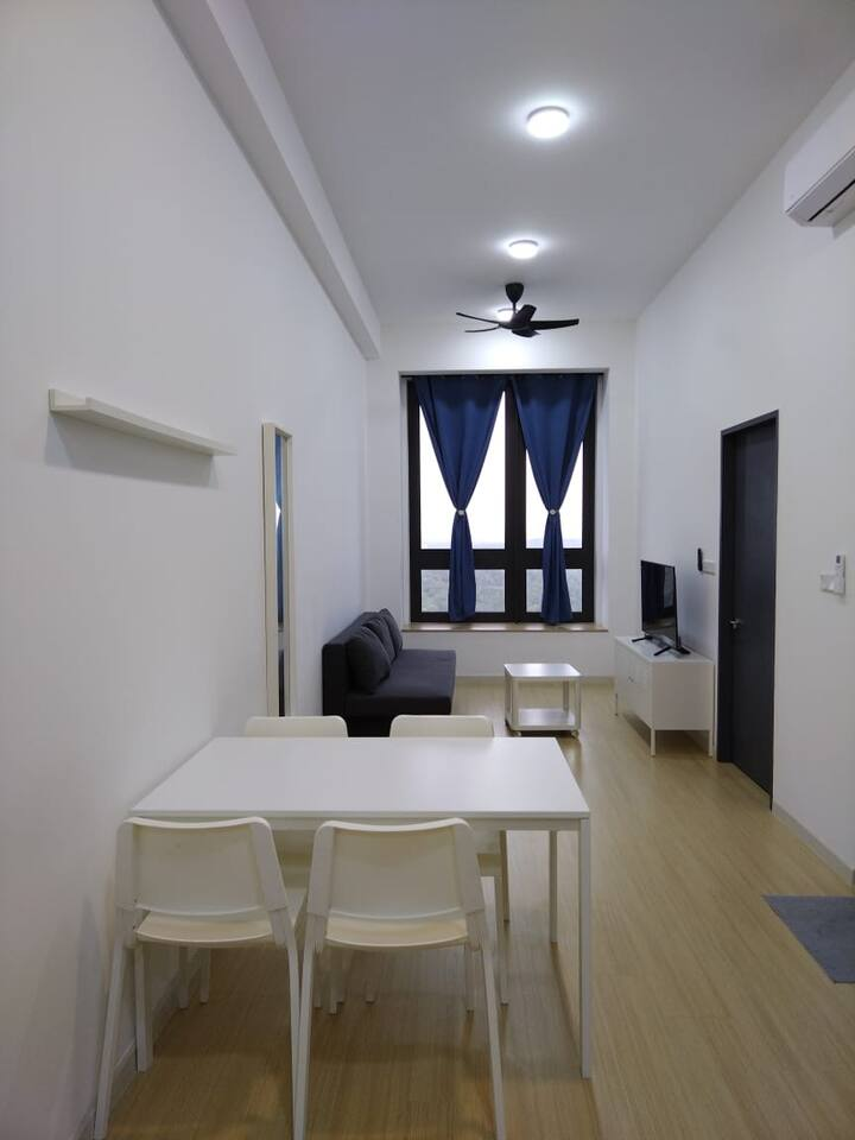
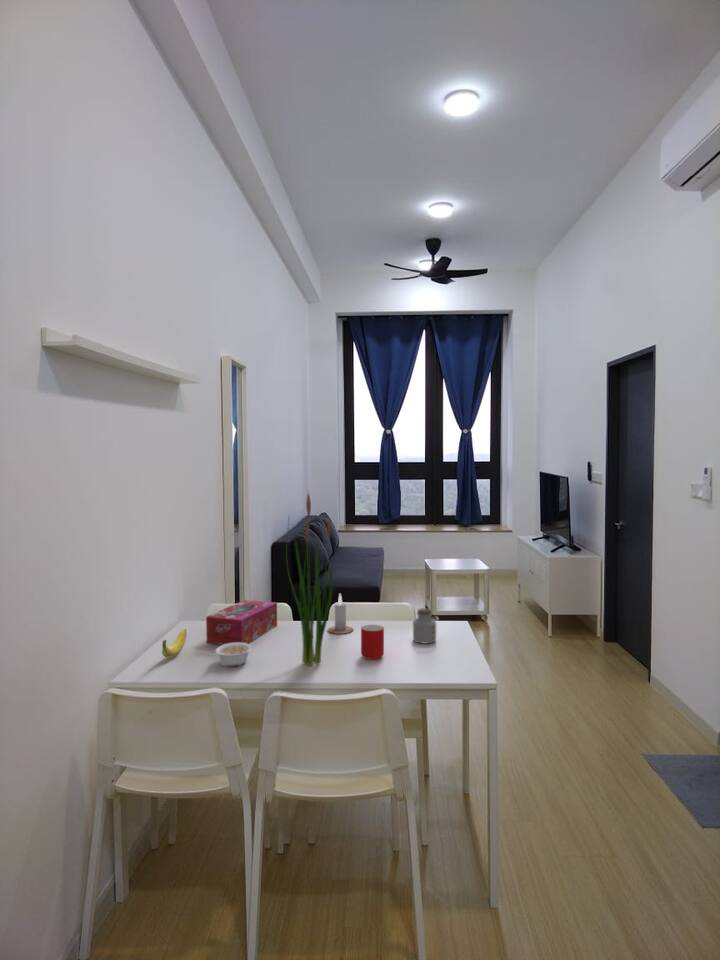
+ candle [327,593,354,635]
+ legume [211,643,253,668]
+ banana [161,628,188,659]
+ tissue box [205,599,278,645]
+ plant [285,491,344,668]
+ cup [360,624,385,660]
+ jar [412,607,437,645]
